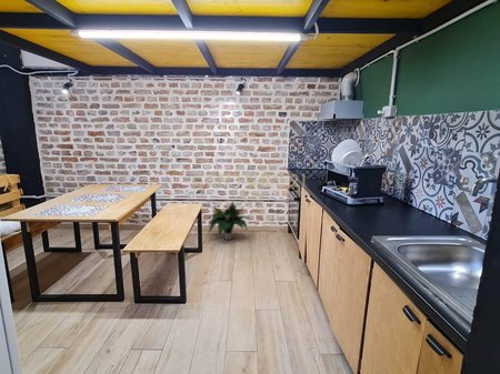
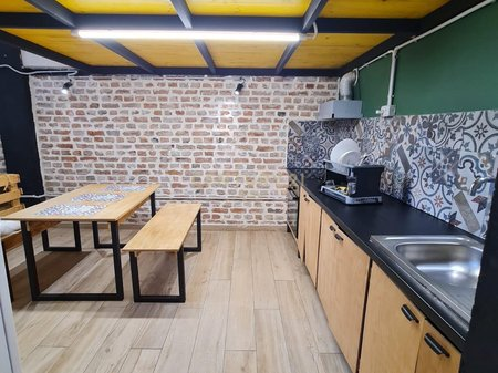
- potted plant [207,200,251,241]
